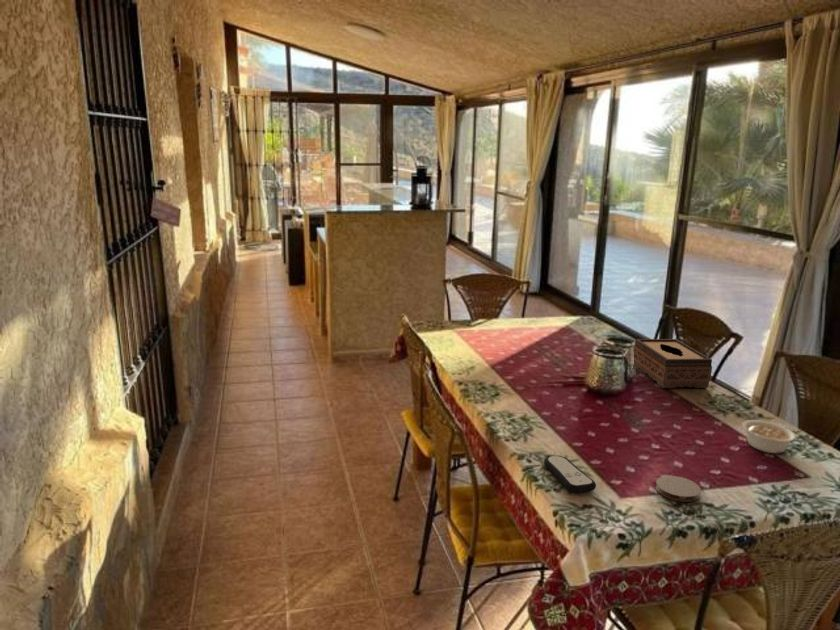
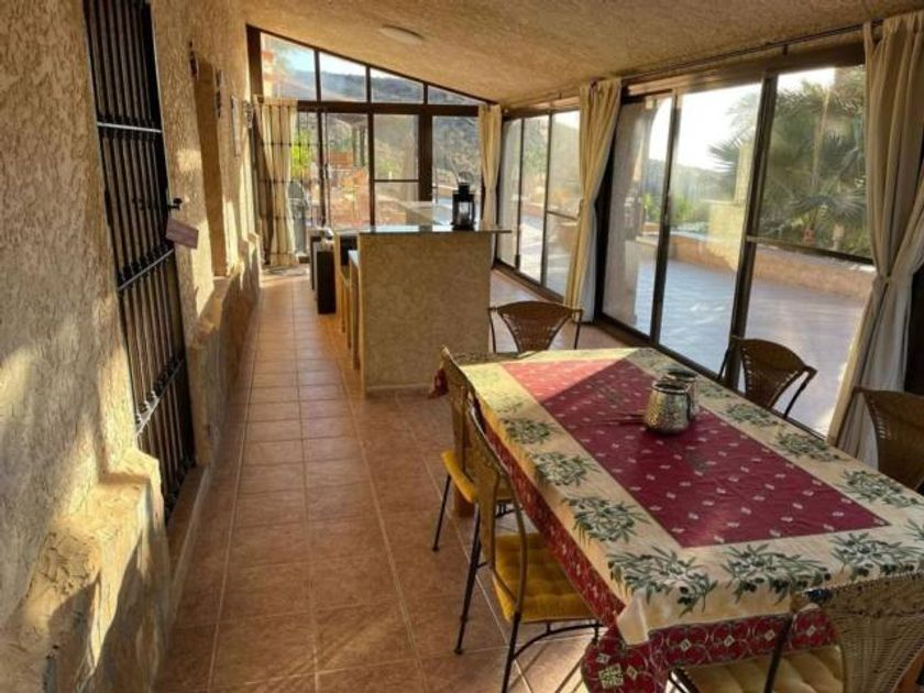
- tissue box [633,338,713,389]
- remote control [543,455,597,494]
- legume [741,419,797,454]
- coaster [655,475,702,503]
